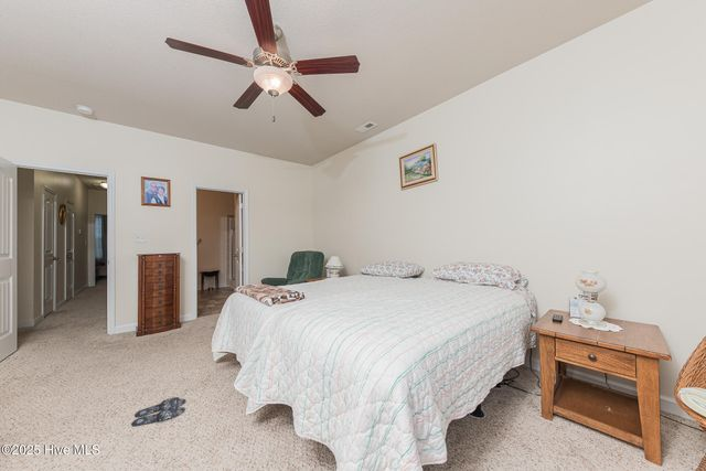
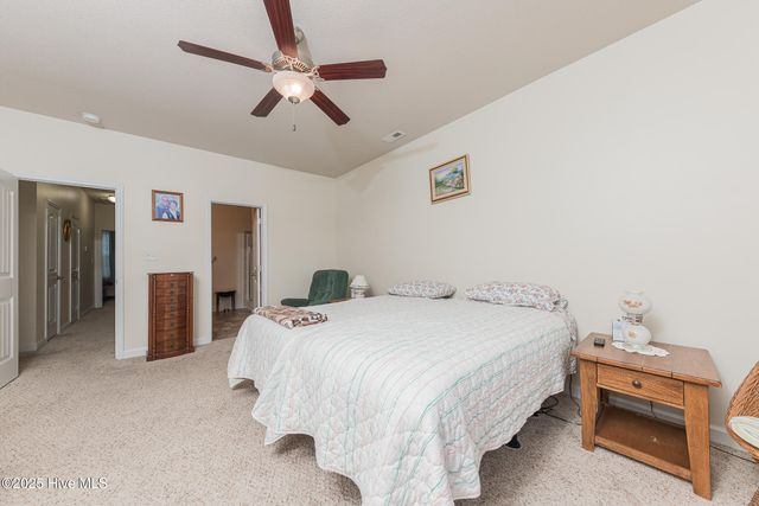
- slippers [130,396,186,428]
